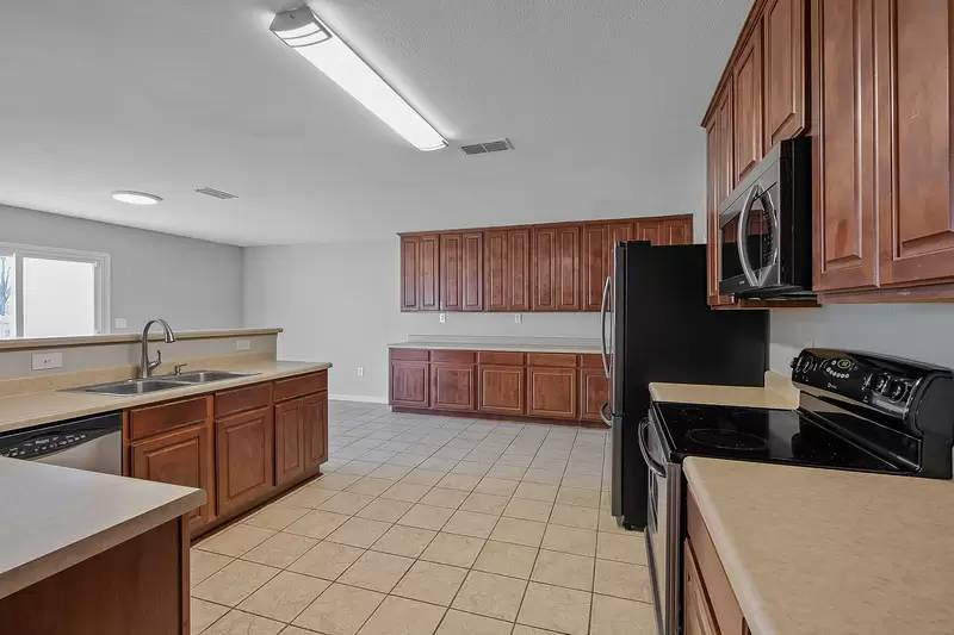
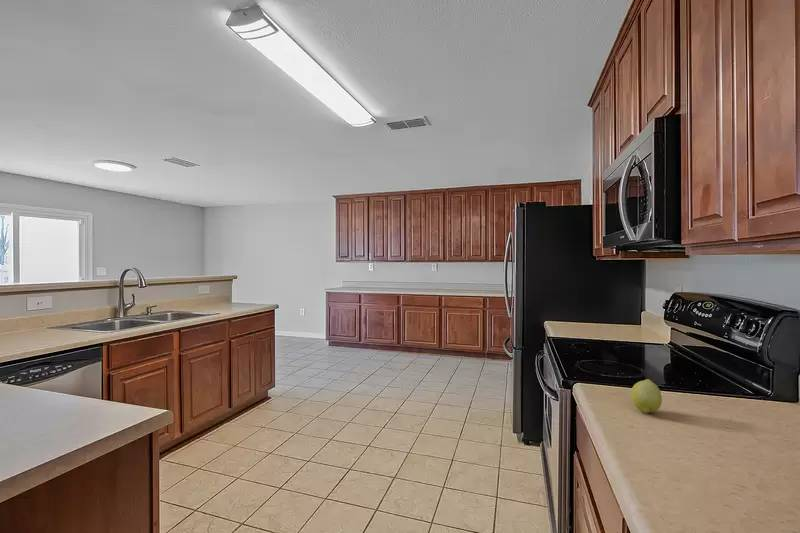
+ lemon [630,378,663,414]
